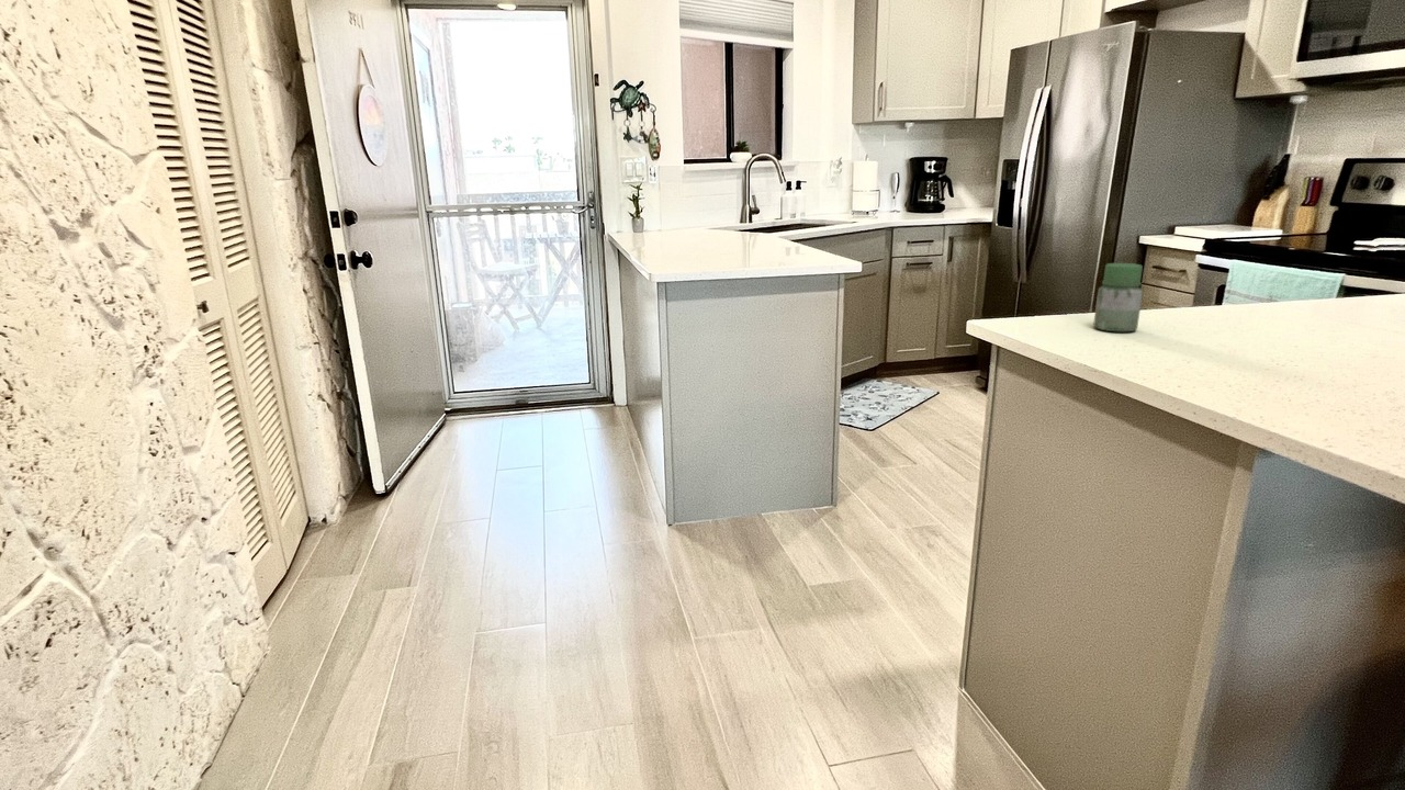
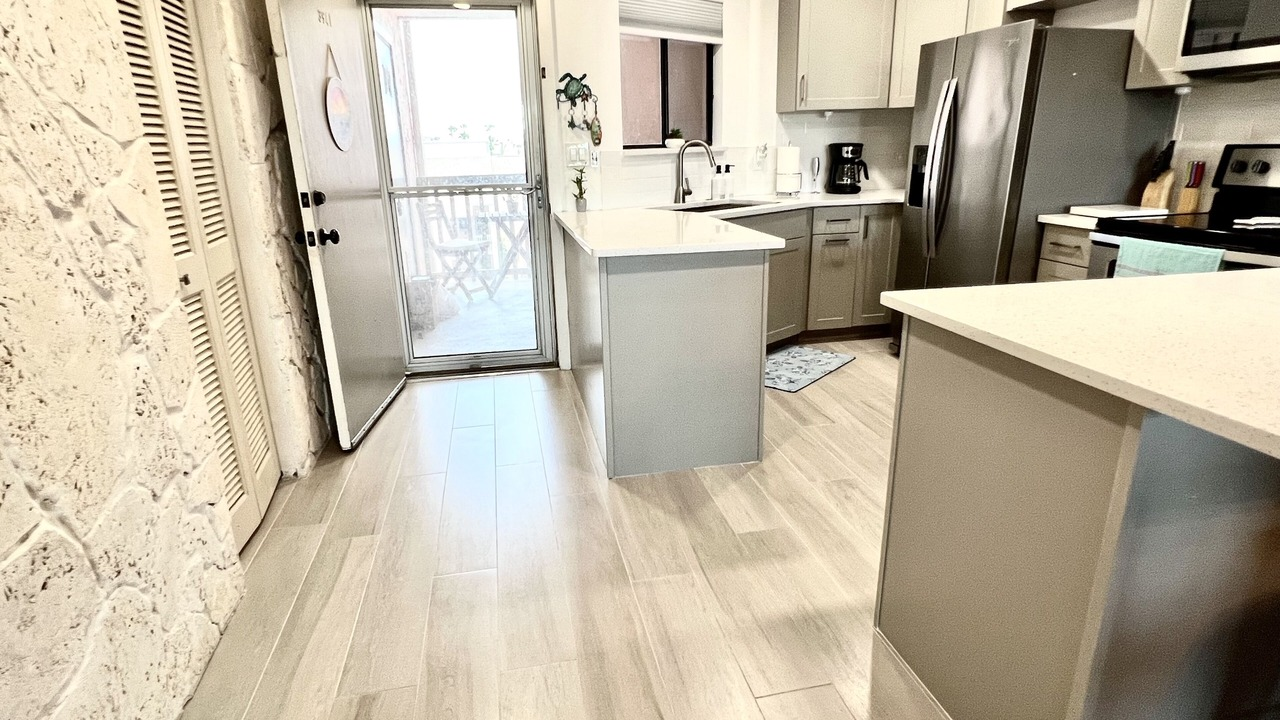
- jar [1092,262,1144,332]
